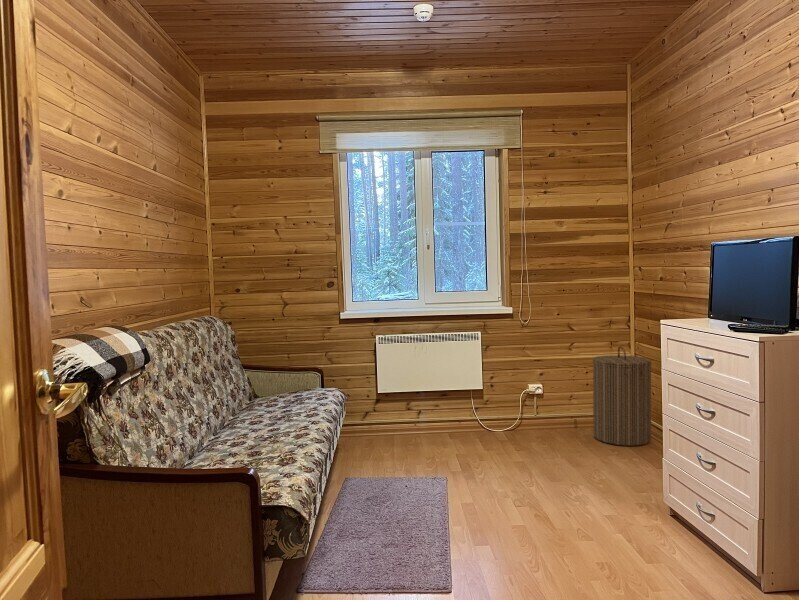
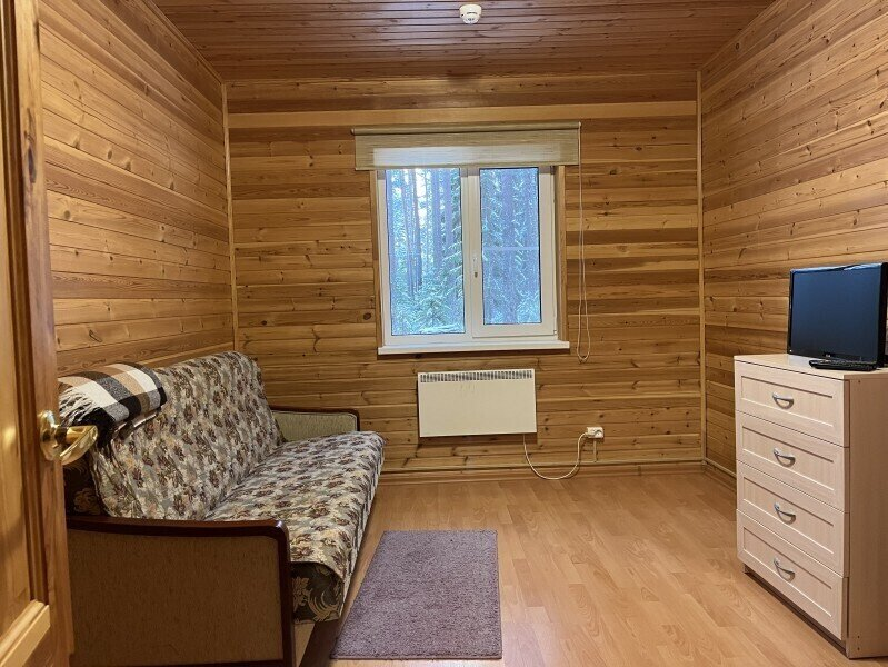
- laundry hamper [592,345,653,447]
